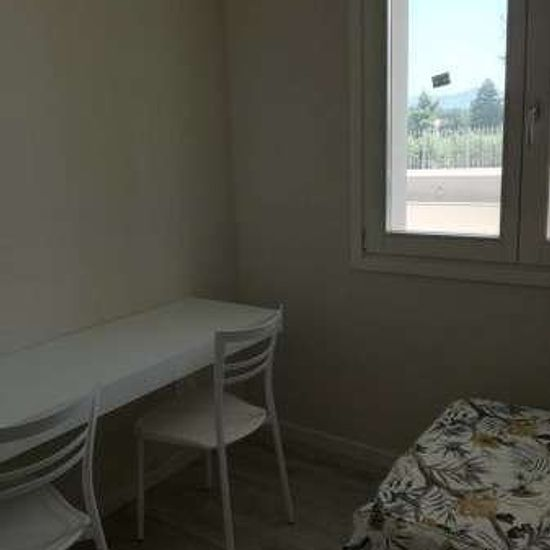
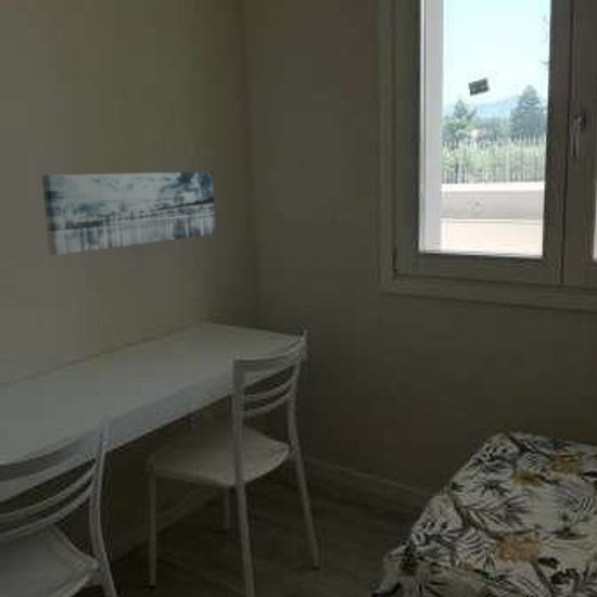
+ wall art [41,170,217,256]
